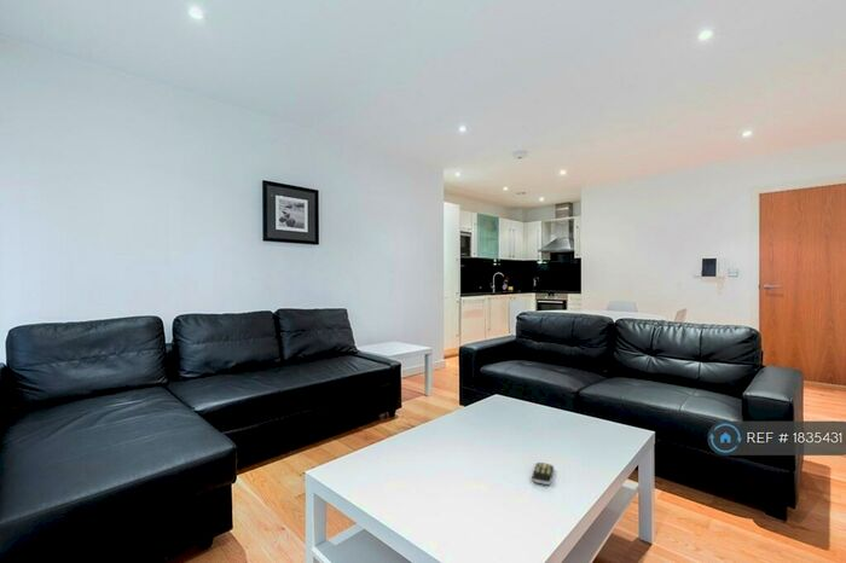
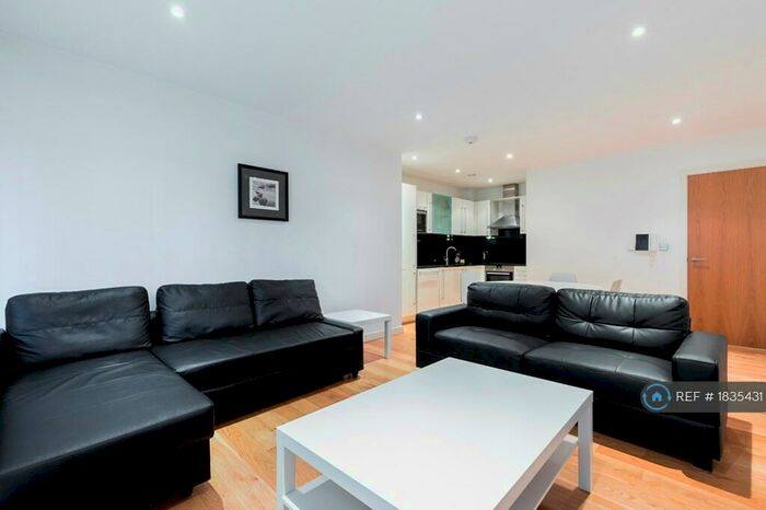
- remote control [531,462,555,486]
